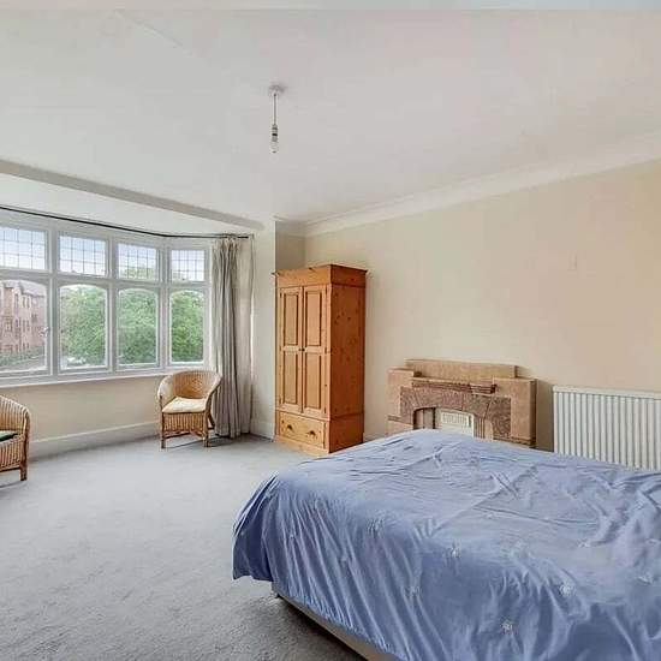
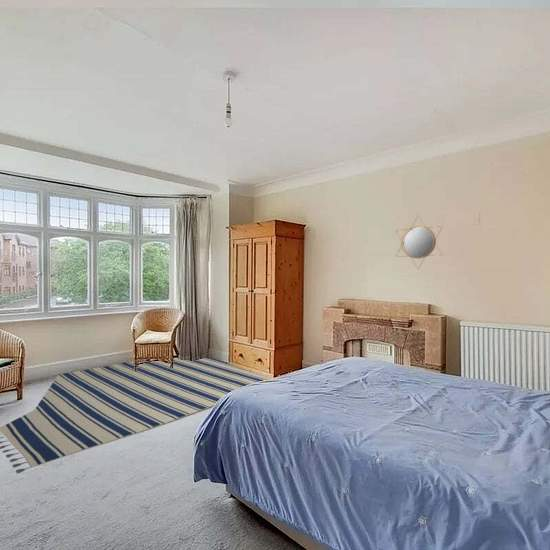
+ rug [0,358,292,474]
+ home mirror [395,214,443,270]
